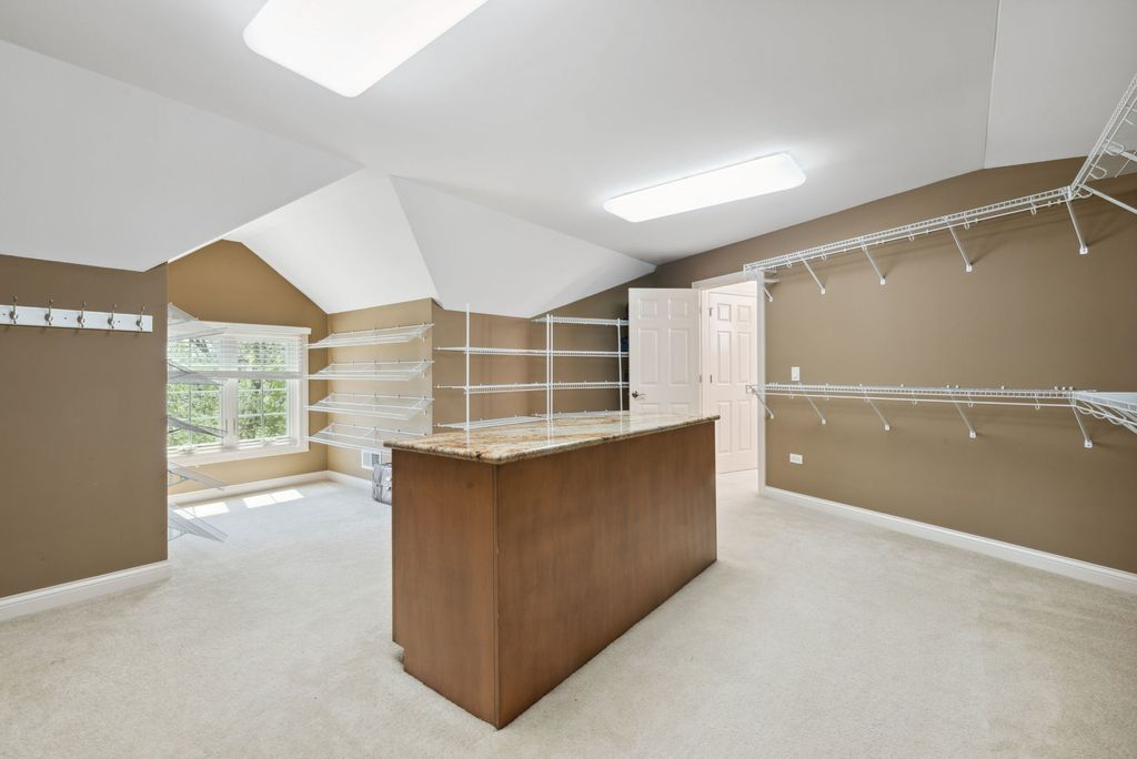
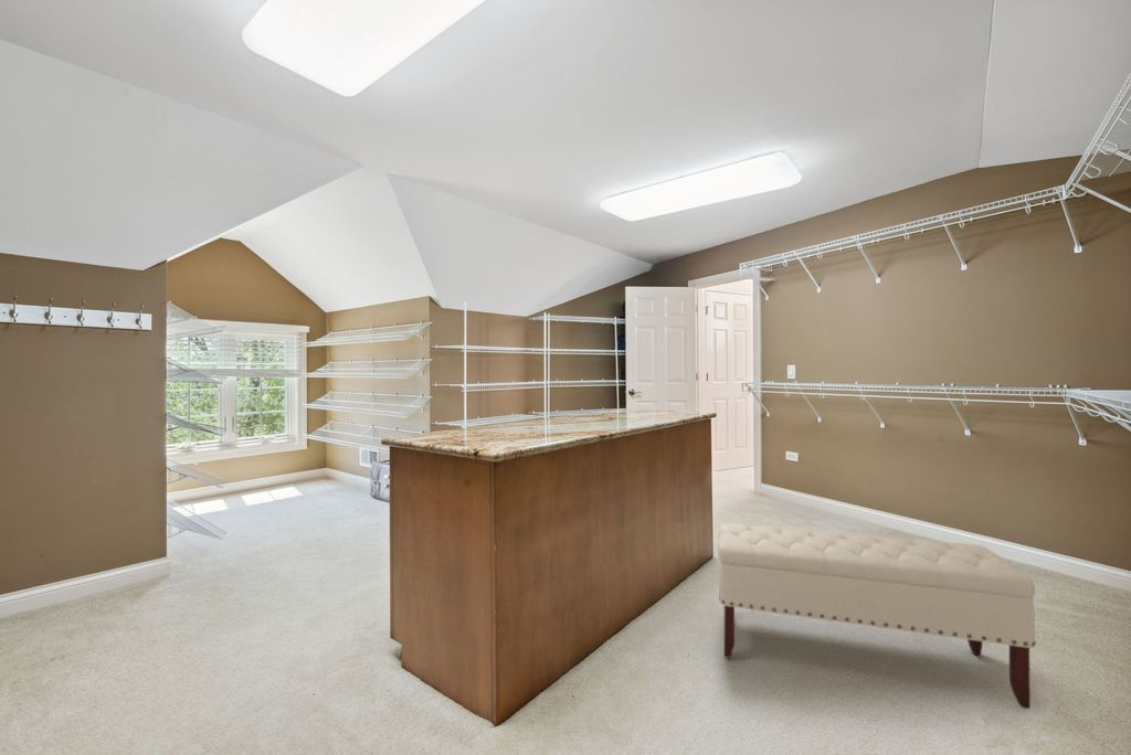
+ bench [717,522,1037,710]
